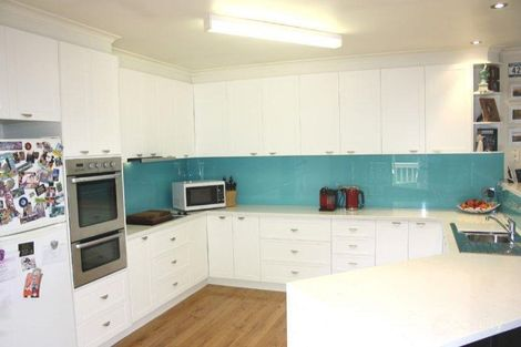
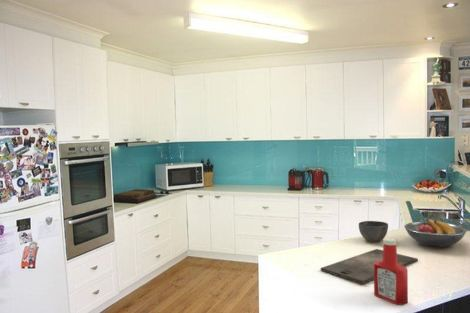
+ bowl [358,220,389,243]
+ cutting board [319,248,419,285]
+ fruit bowl [403,218,468,248]
+ soap bottle [373,237,409,306]
